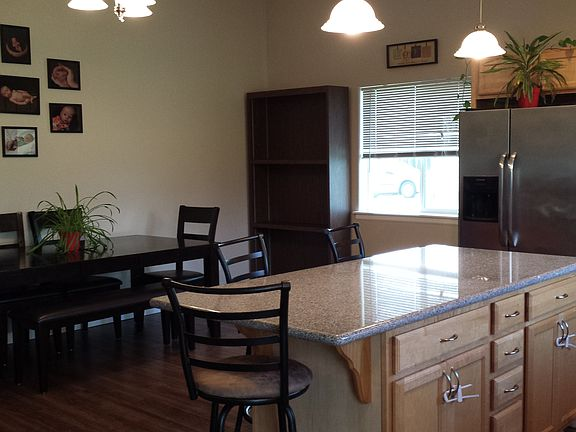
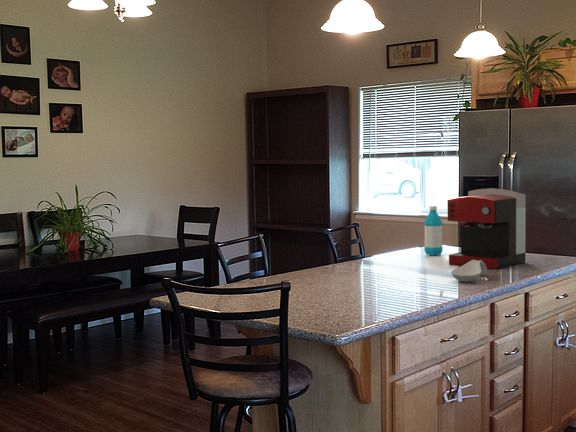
+ spoon rest [450,260,488,283]
+ water bottle [423,205,444,256]
+ coffee maker [447,187,527,270]
